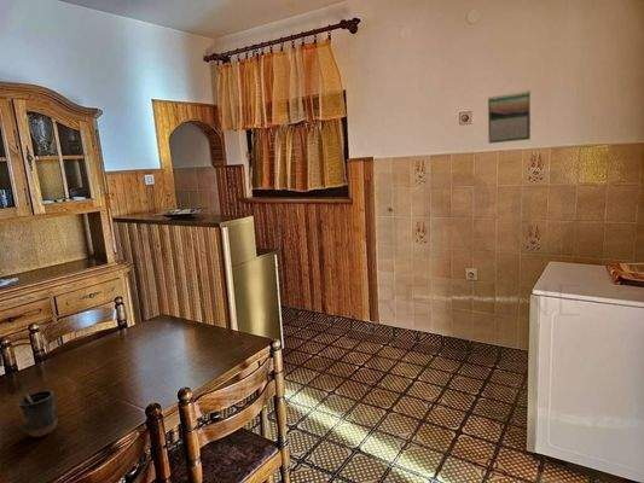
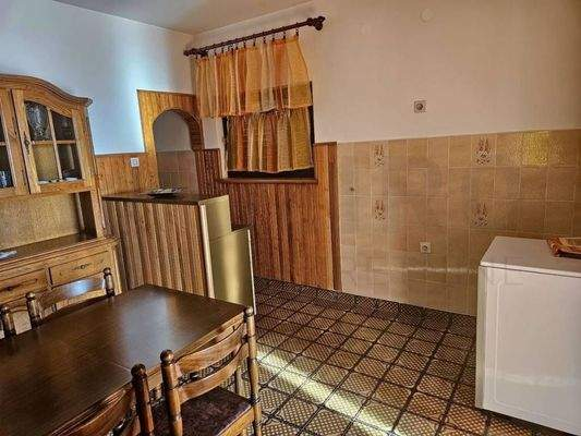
- mug [17,389,58,438]
- calendar [487,89,532,145]
